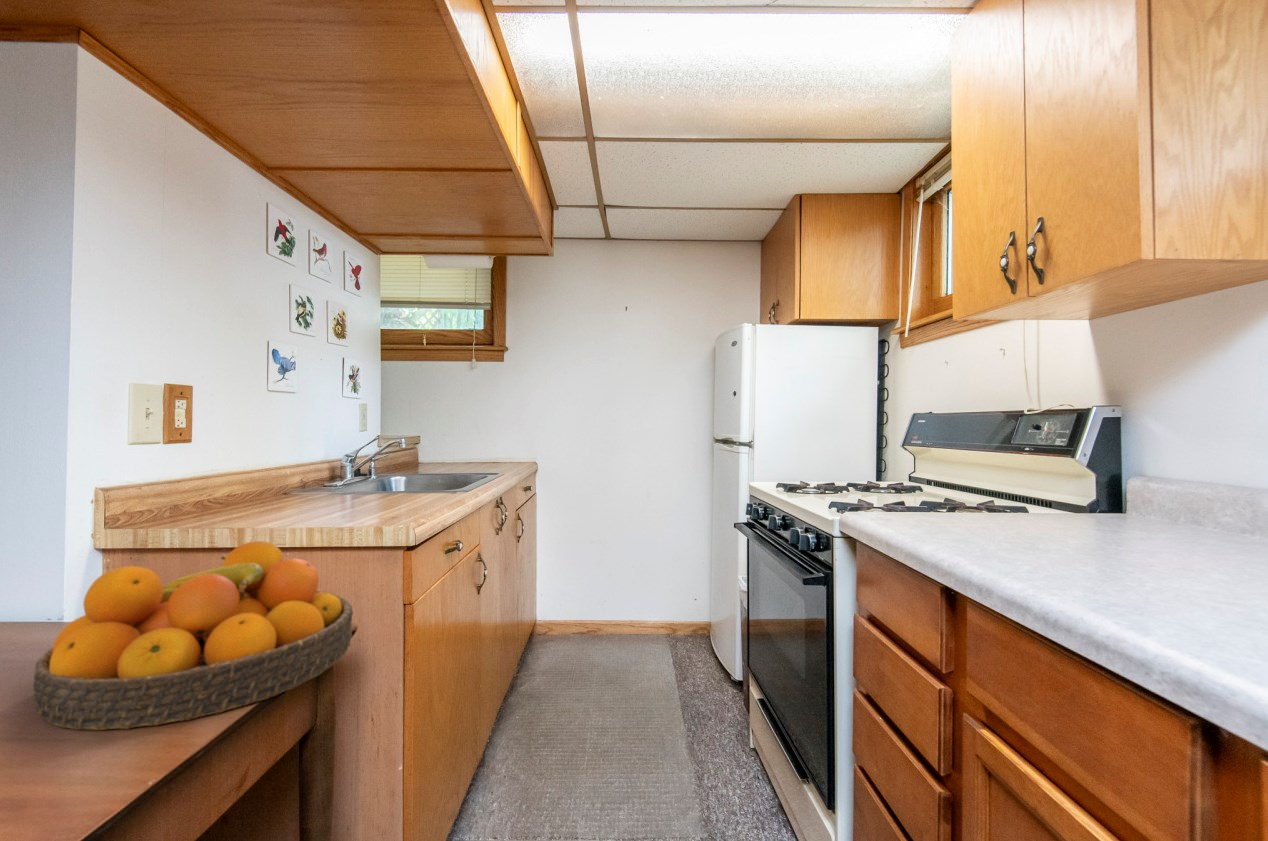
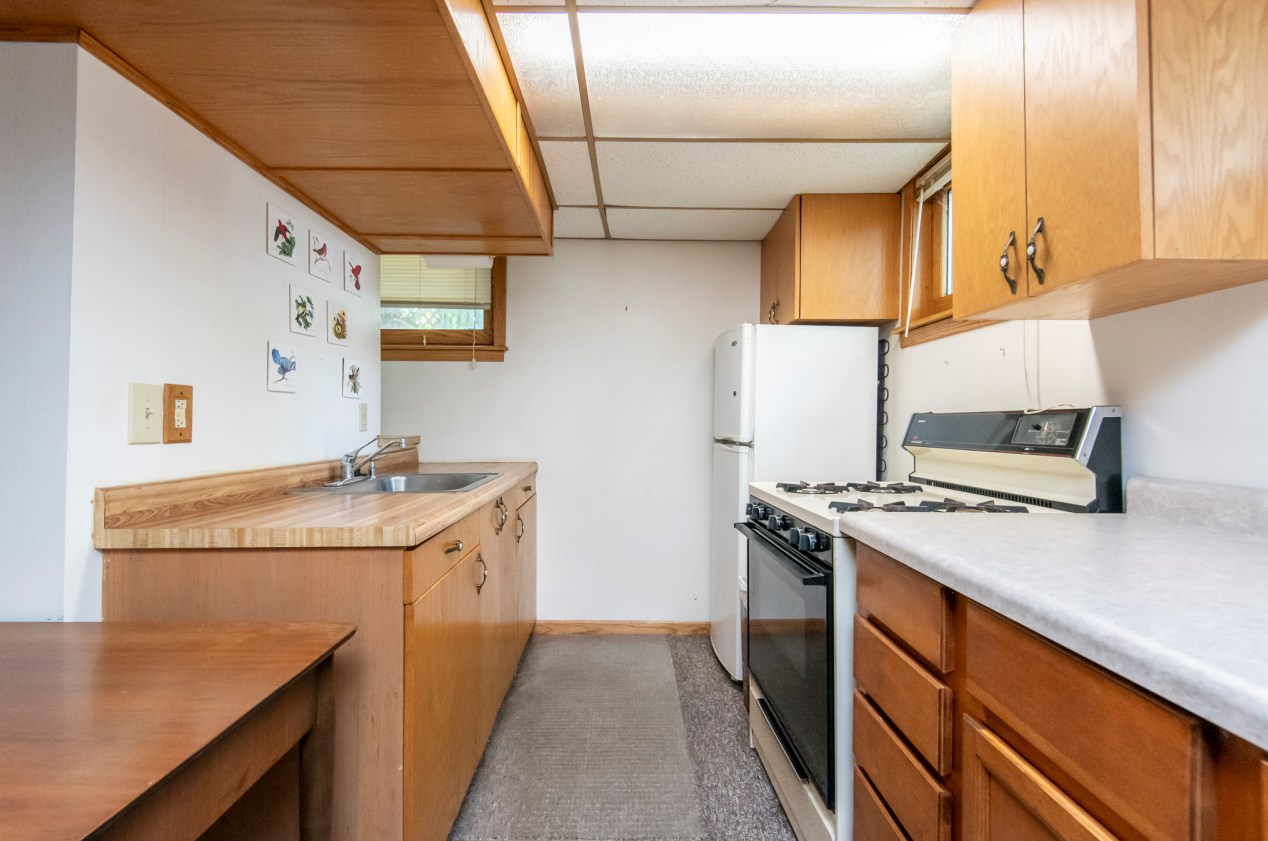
- fruit bowl [32,540,354,731]
